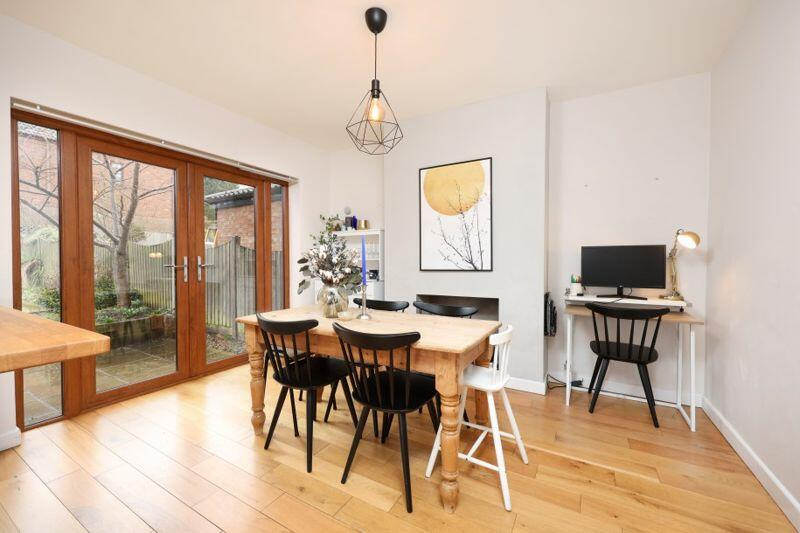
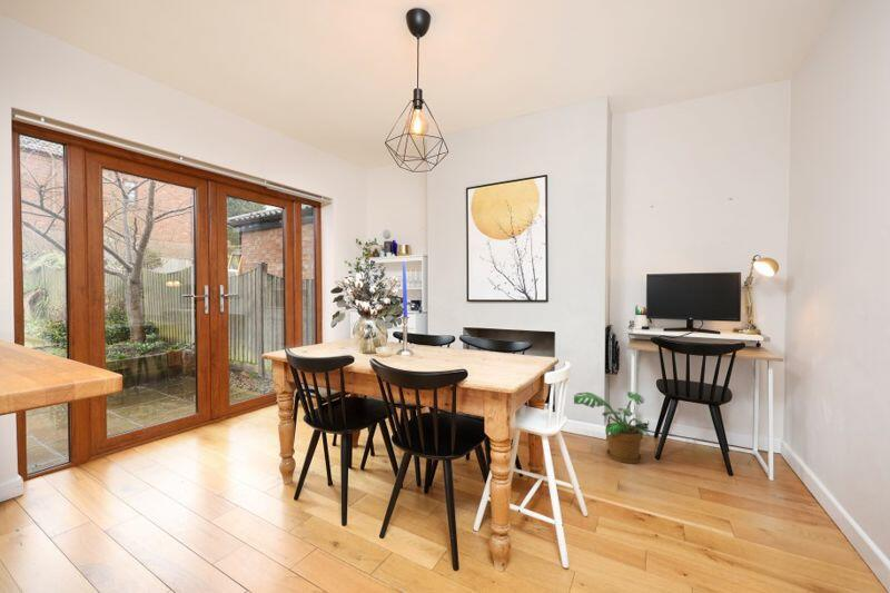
+ potted plant [573,391,651,464]
